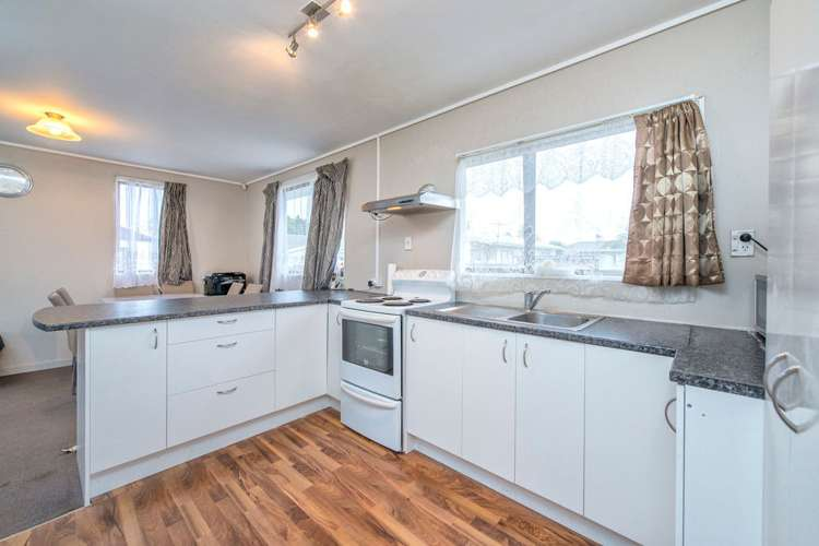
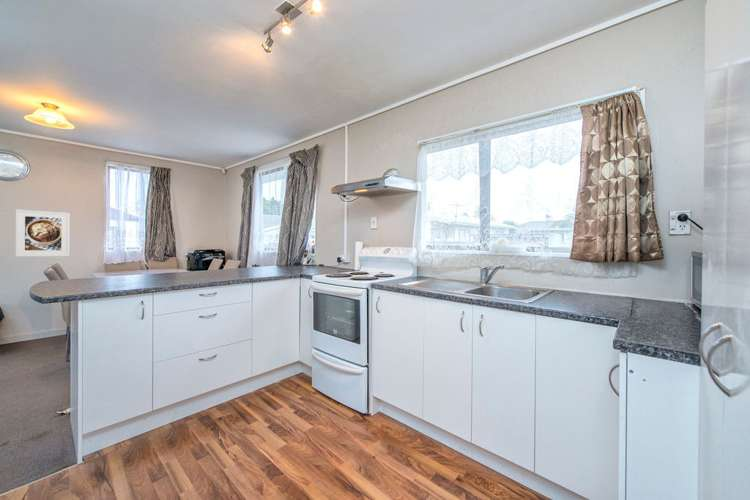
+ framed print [14,208,71,258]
